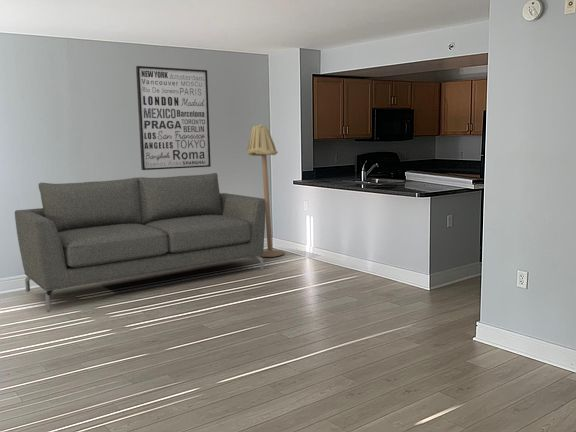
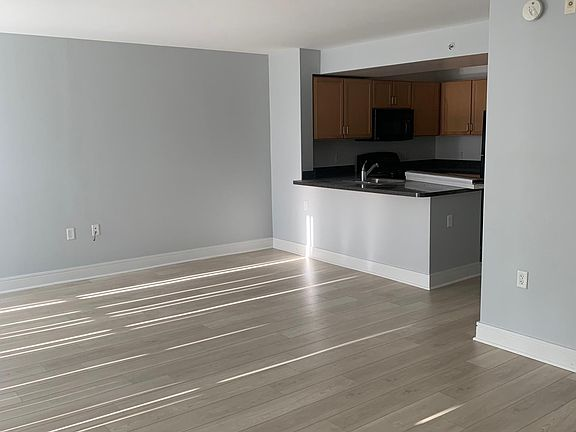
- floor lamp [247,123,285,258]
- sofa [14,172,266,311]
- wall art [135,65,212,171]
